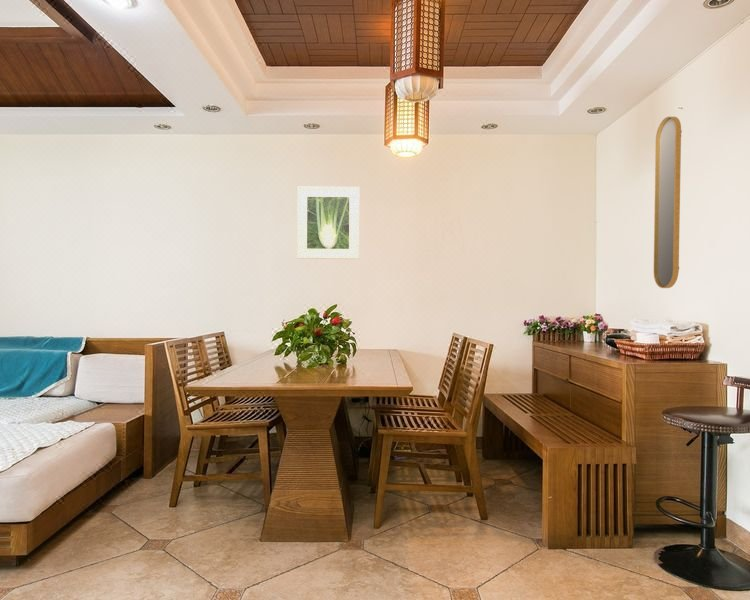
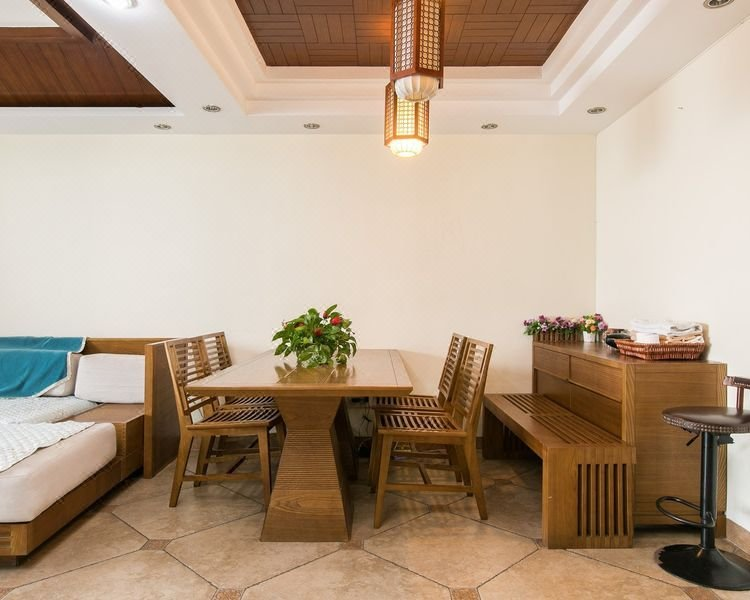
- home mirror [653,116,683,289]
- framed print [296,186,361,260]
